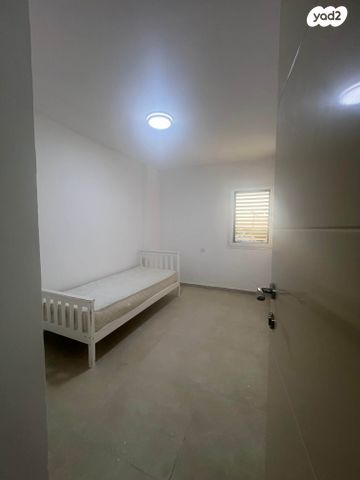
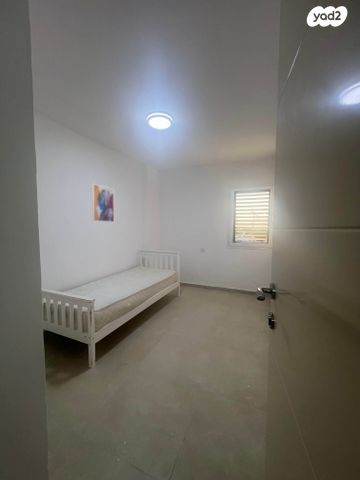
+ wall art [91,183,115,223]
